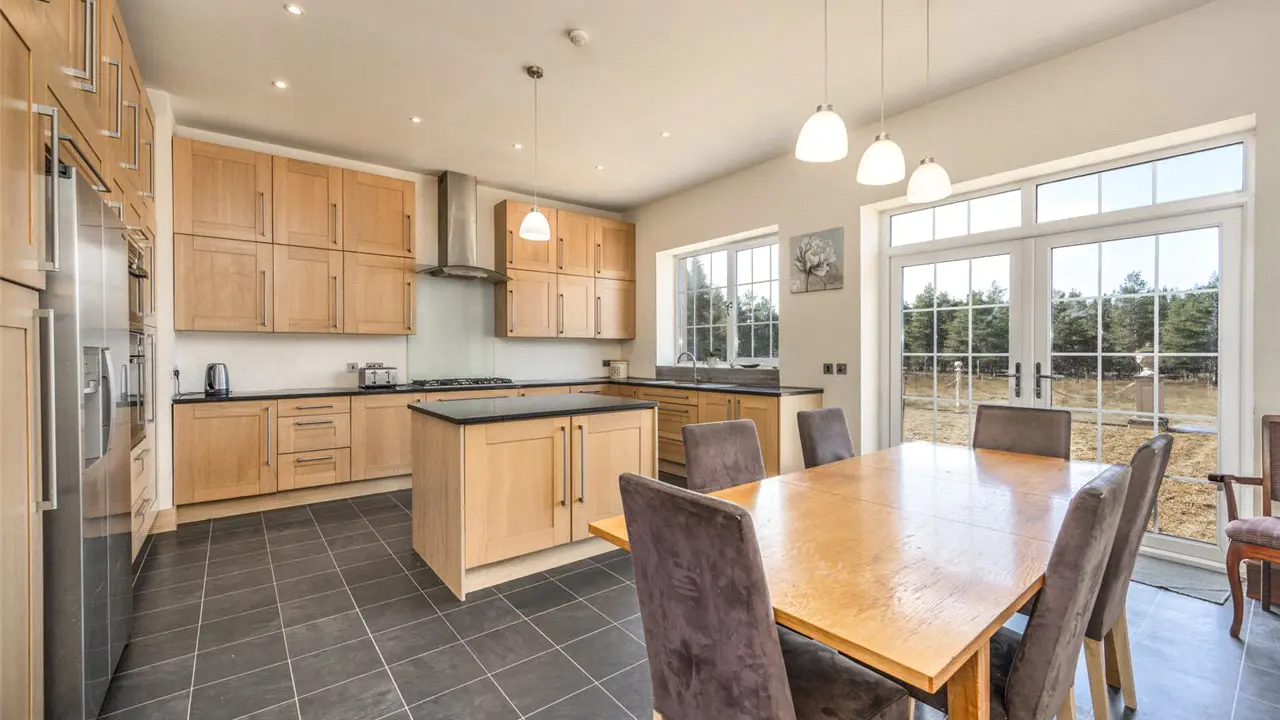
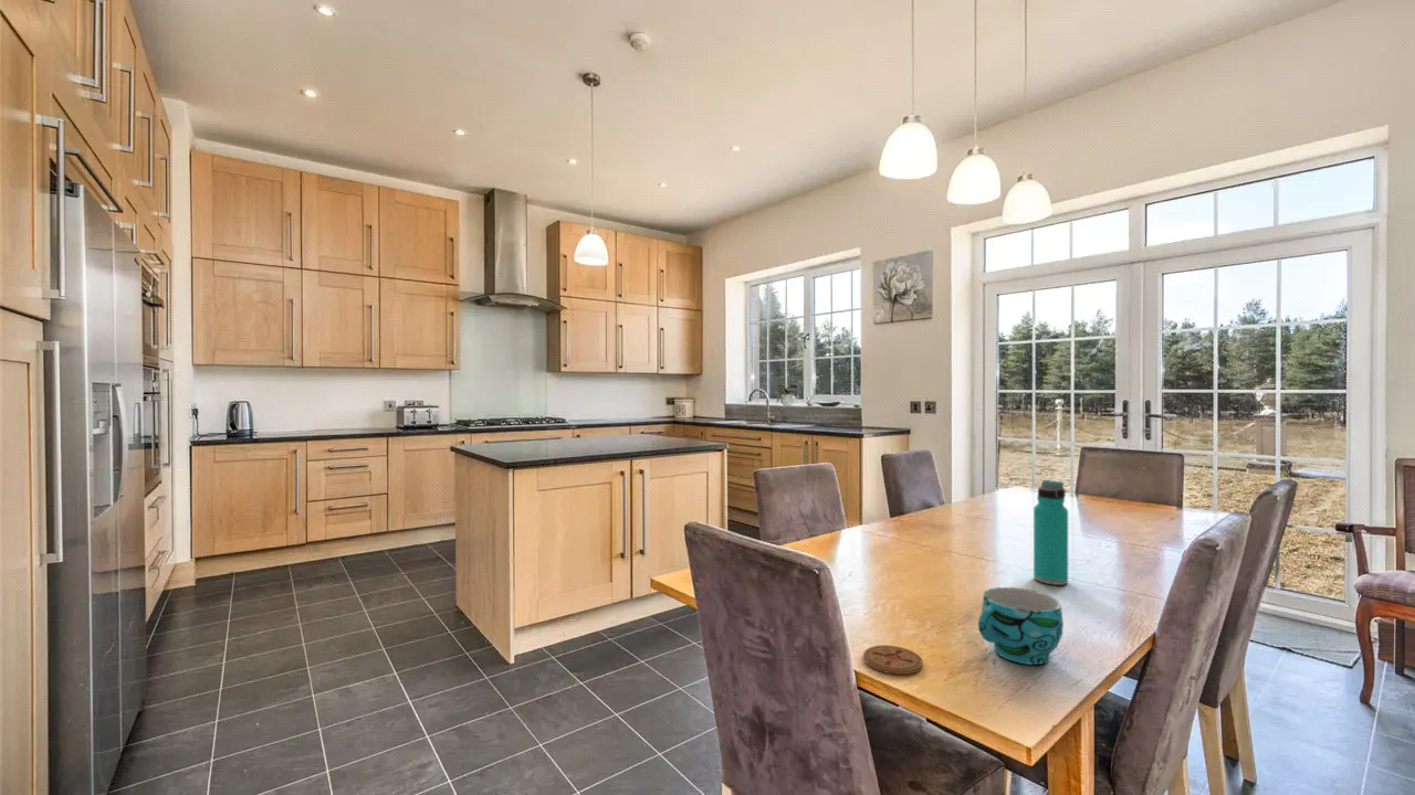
+ coaster [862,644,924,676]
+ water bottle [1033,479,1069,586]
+ cup [977,586,1065,666]
